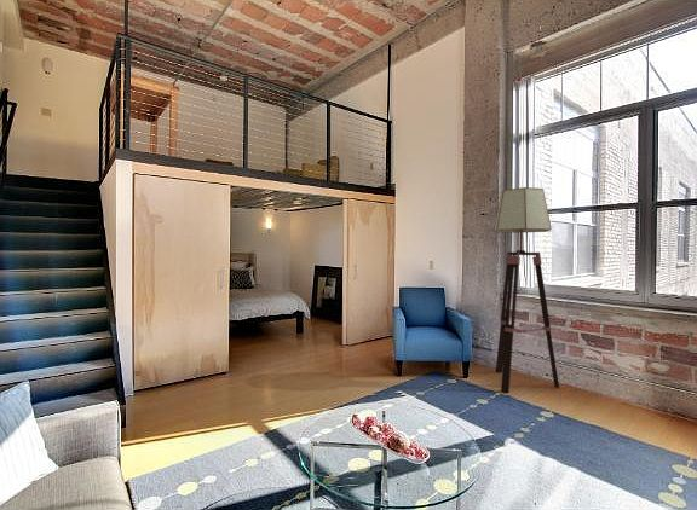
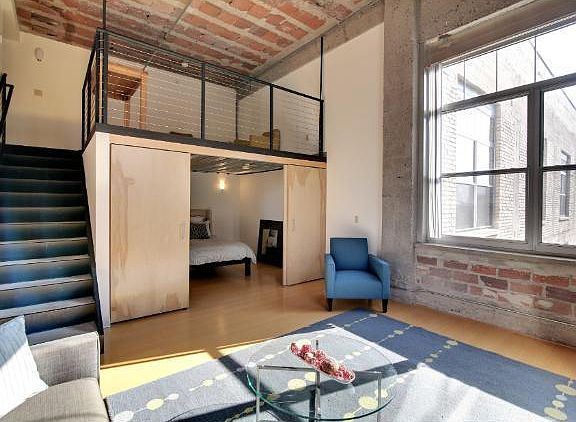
- floor lamp [492,186,560,394]
